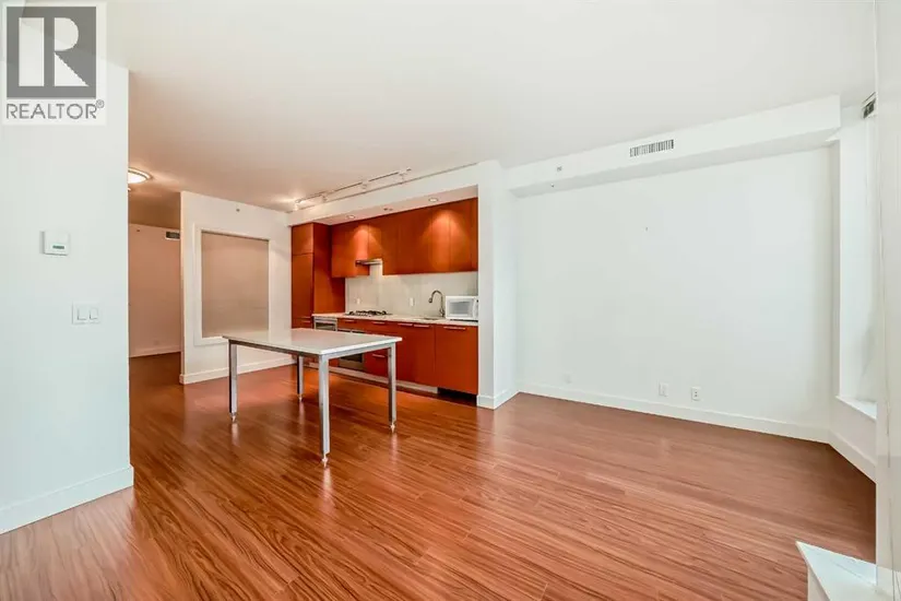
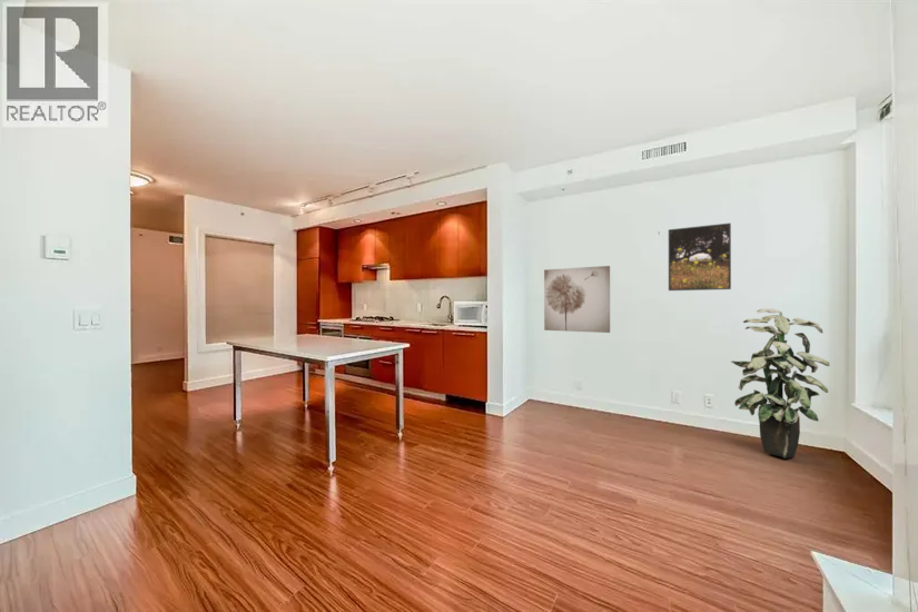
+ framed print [668,221,732,292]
+ wall art [543,265,611,334]
+ indoor plant [730,307,831,460]
